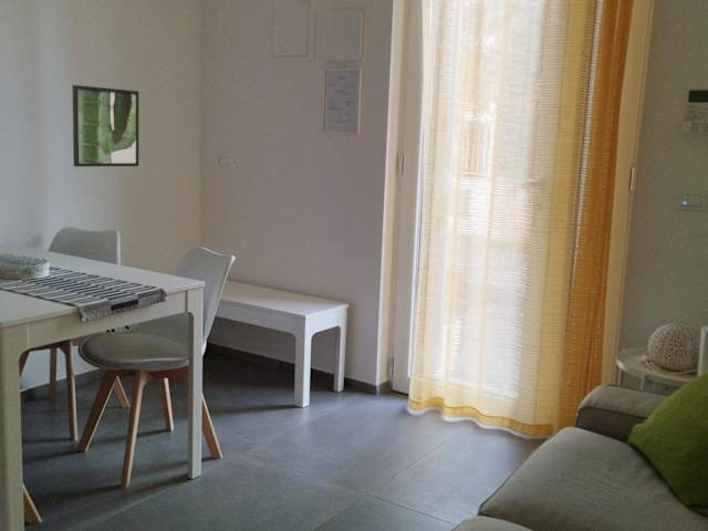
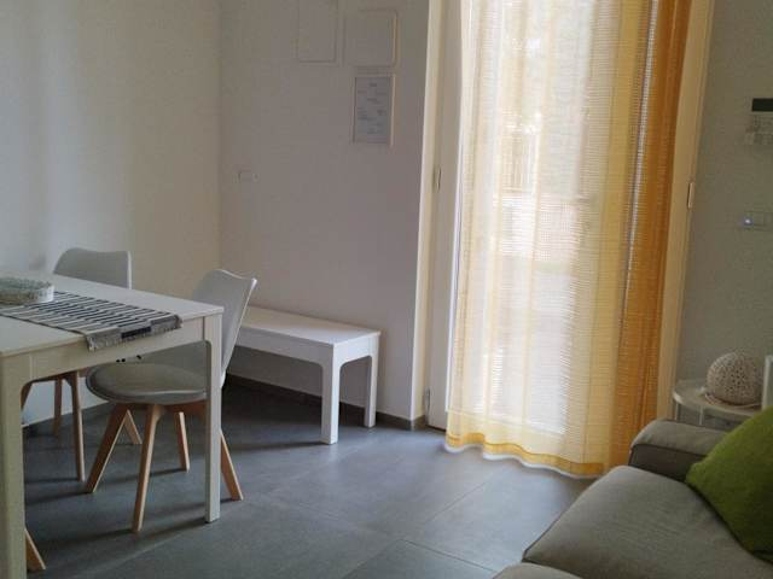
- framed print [72,84,139,168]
